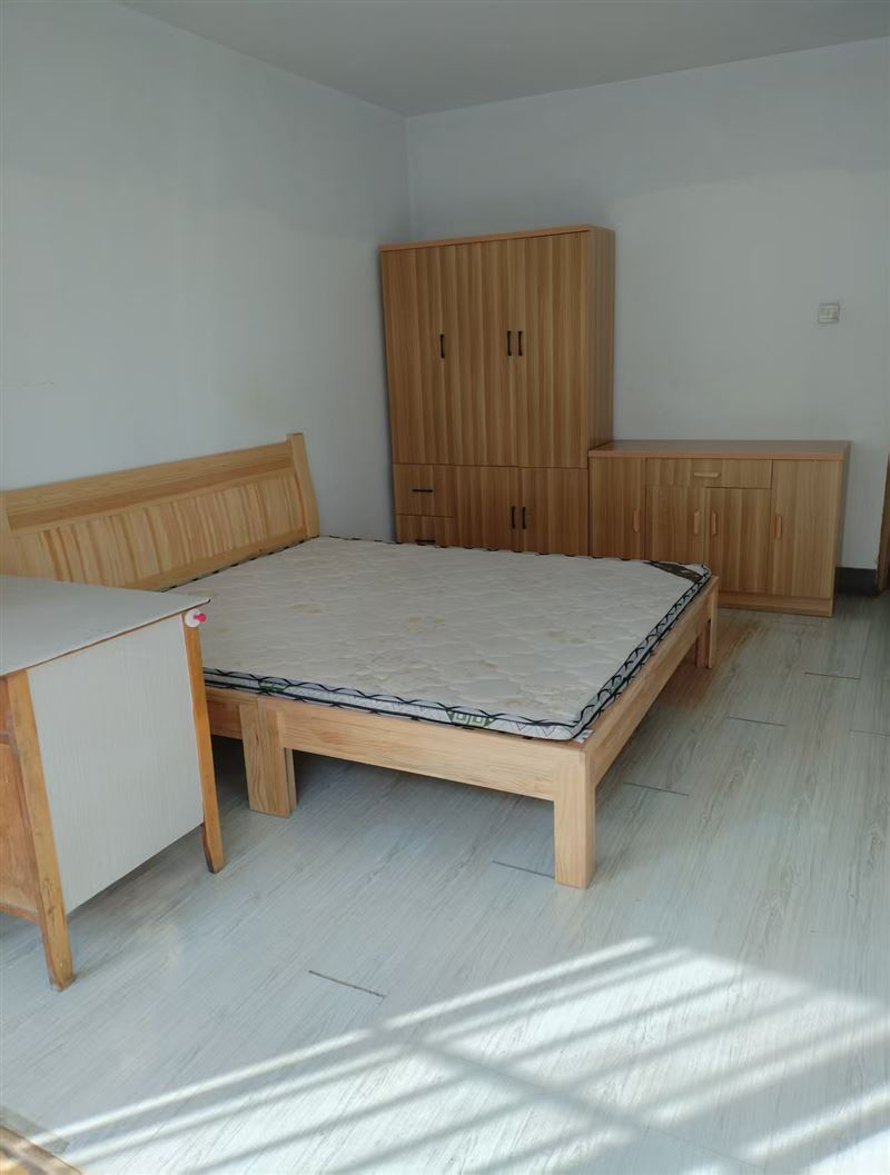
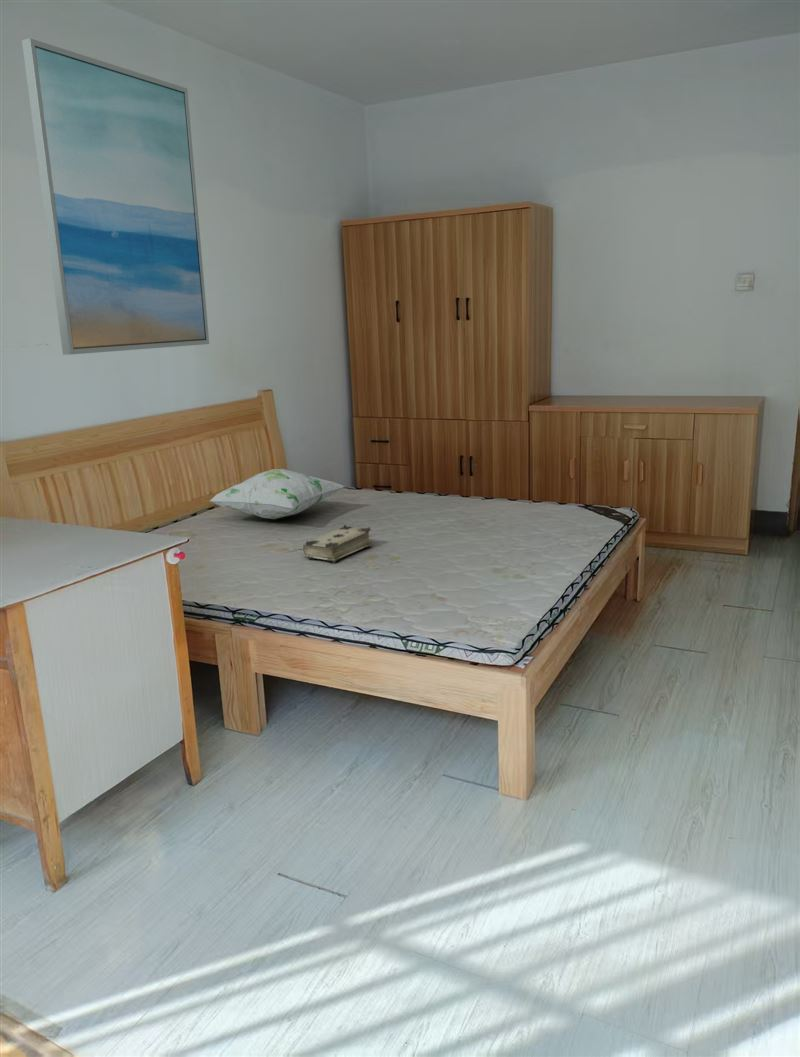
+ wall art [21,37,210,356]
+ decorative pillow [209,468,346,520]
+ book [302,524,373,564]
